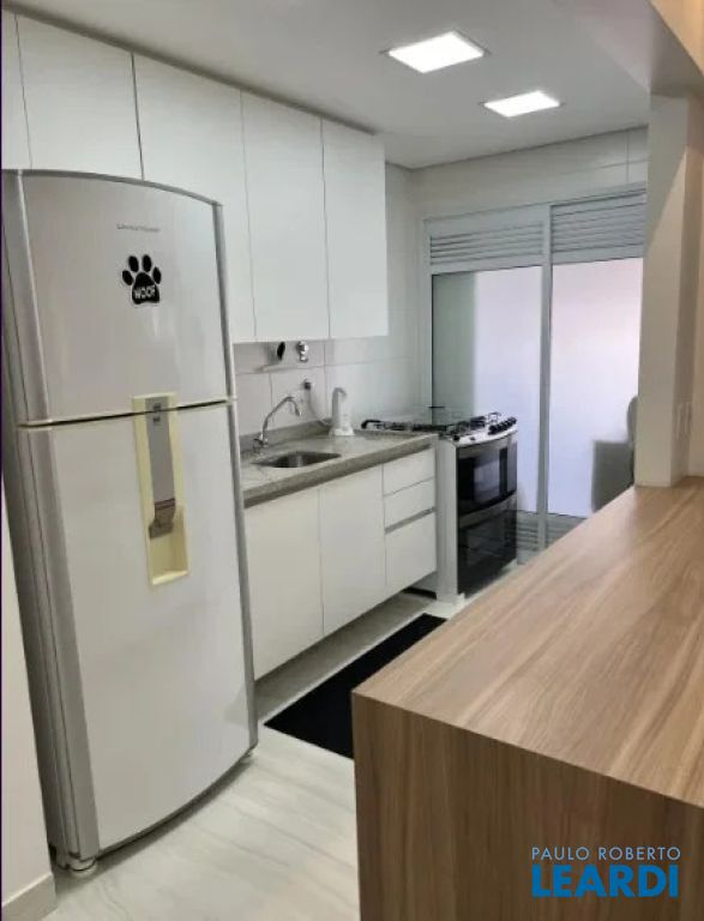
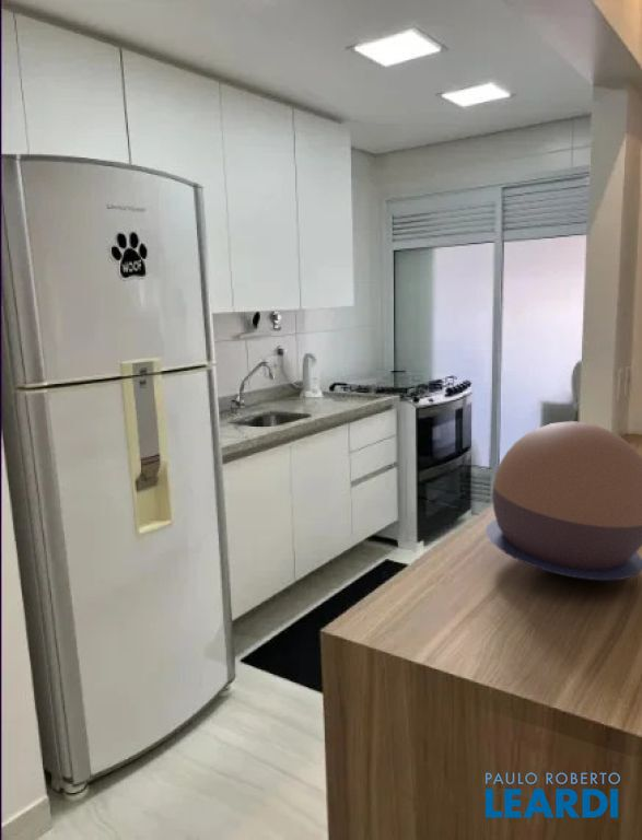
+ decorative bowl [485,420,642,582]
